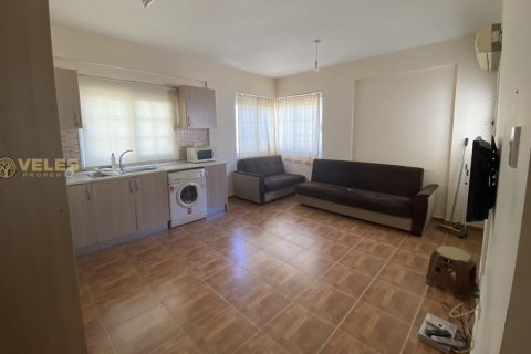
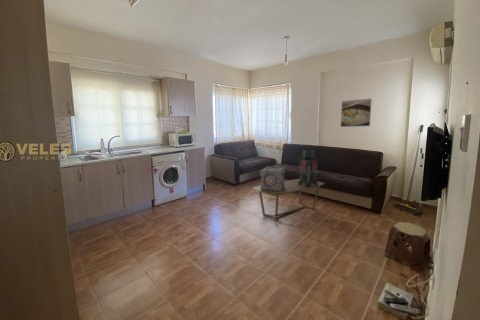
+ decorative cube [260,166,286,192]
+ pedestal [298,149,319,187]
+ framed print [340,97,373,128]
+ coffee table [252,178,326,223]
